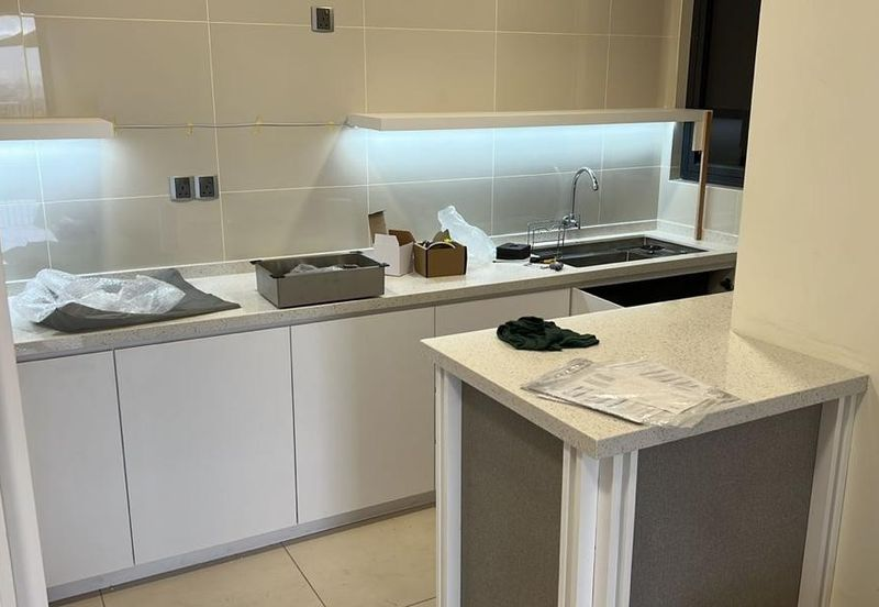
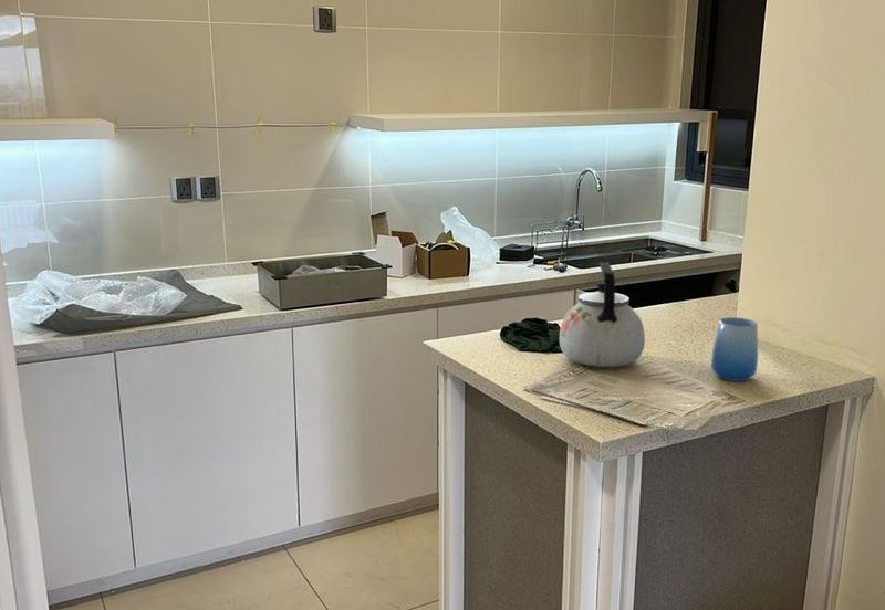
+ cup [710,316,759,382]
+ kettle [559,261,646,368]
